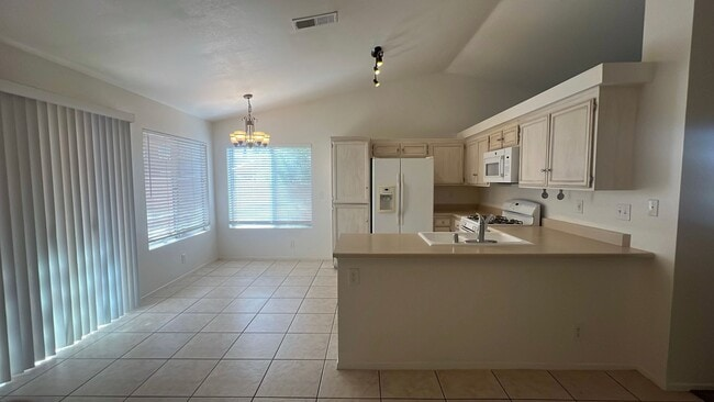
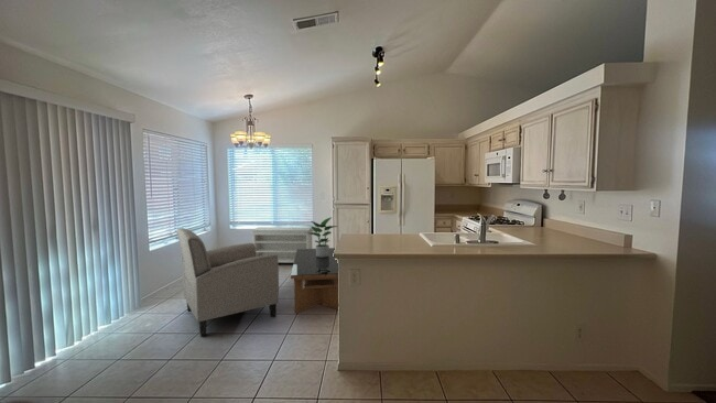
+ potted plant [310,216,338,258]
+ chair [176,227,280,337]
+ bench [249,226,315,264]
+ coffee table [290,247,339,315]
